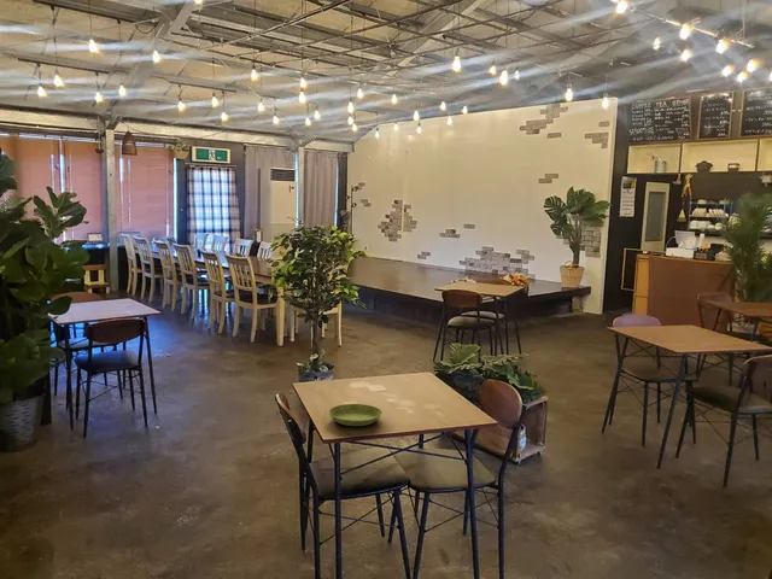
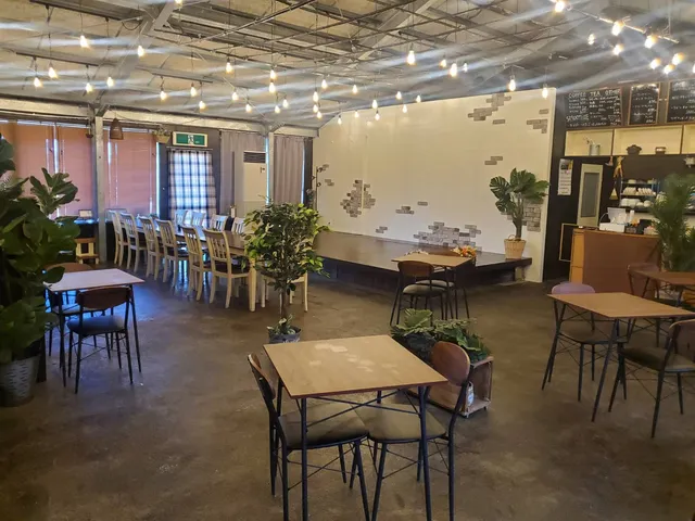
- saucer [328,403,384,427]
